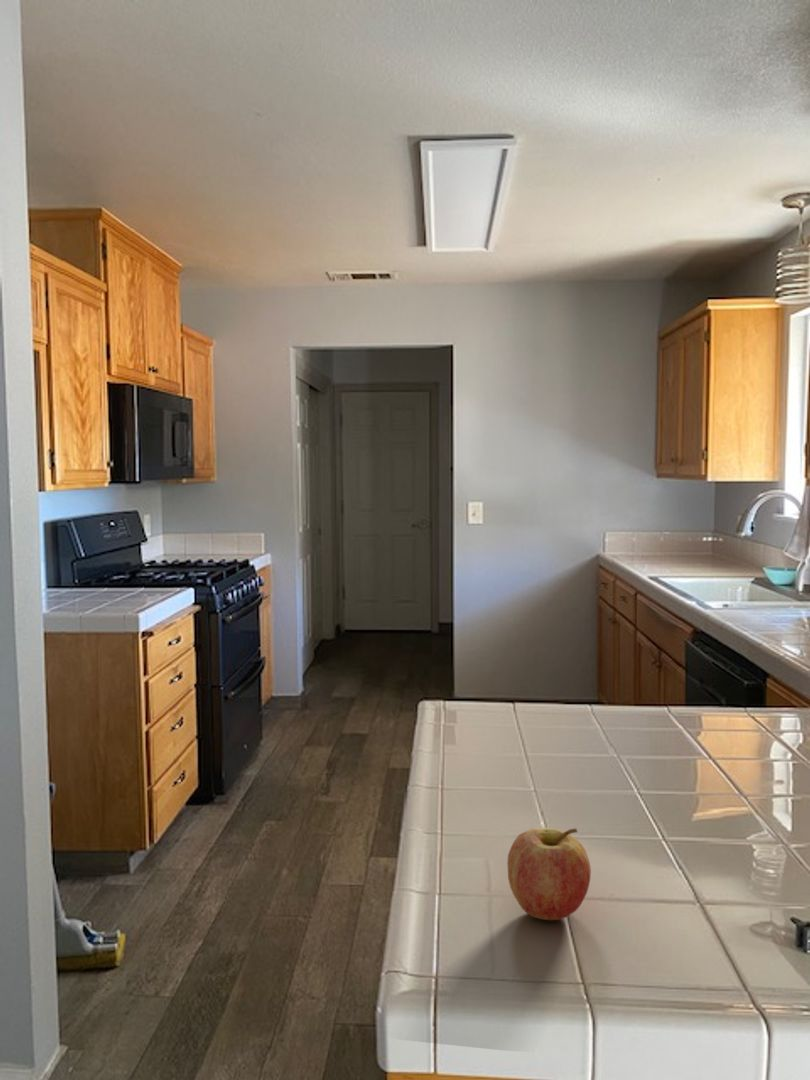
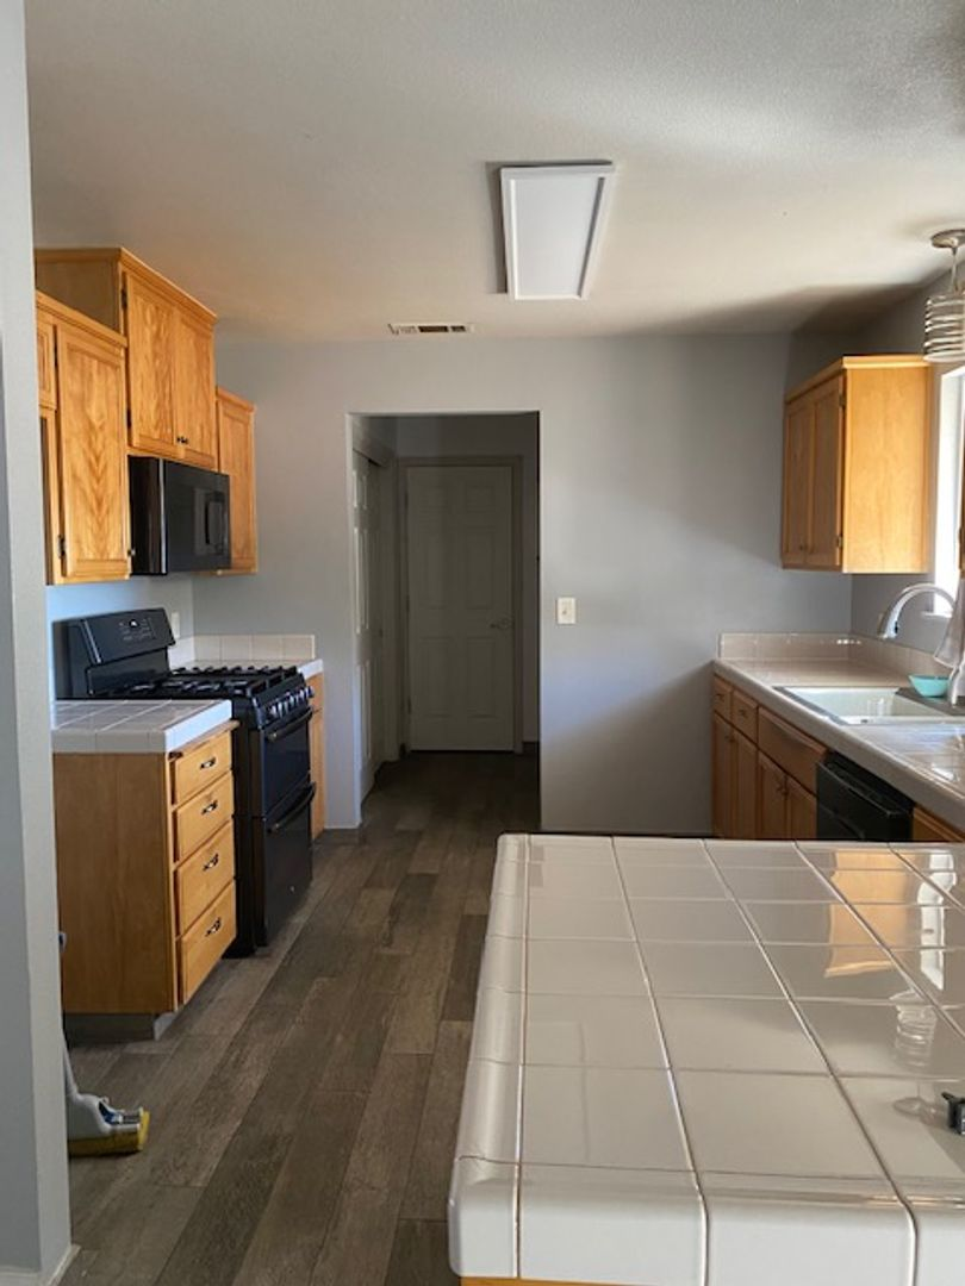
- fruit [506,827,592,921]
